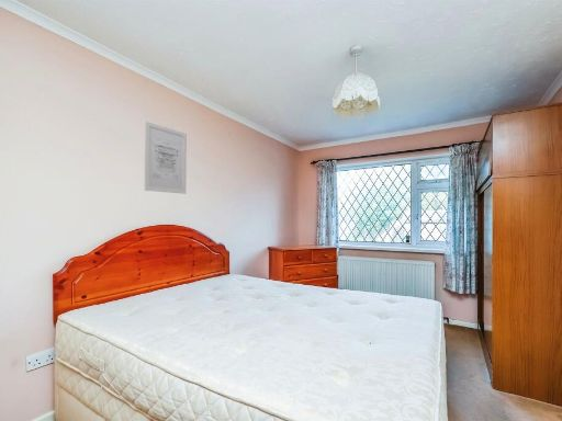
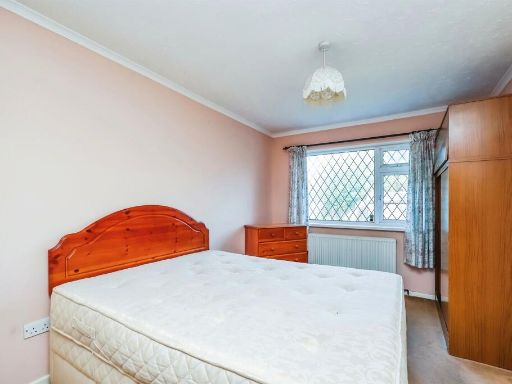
- wall art [143,121,188,195]
